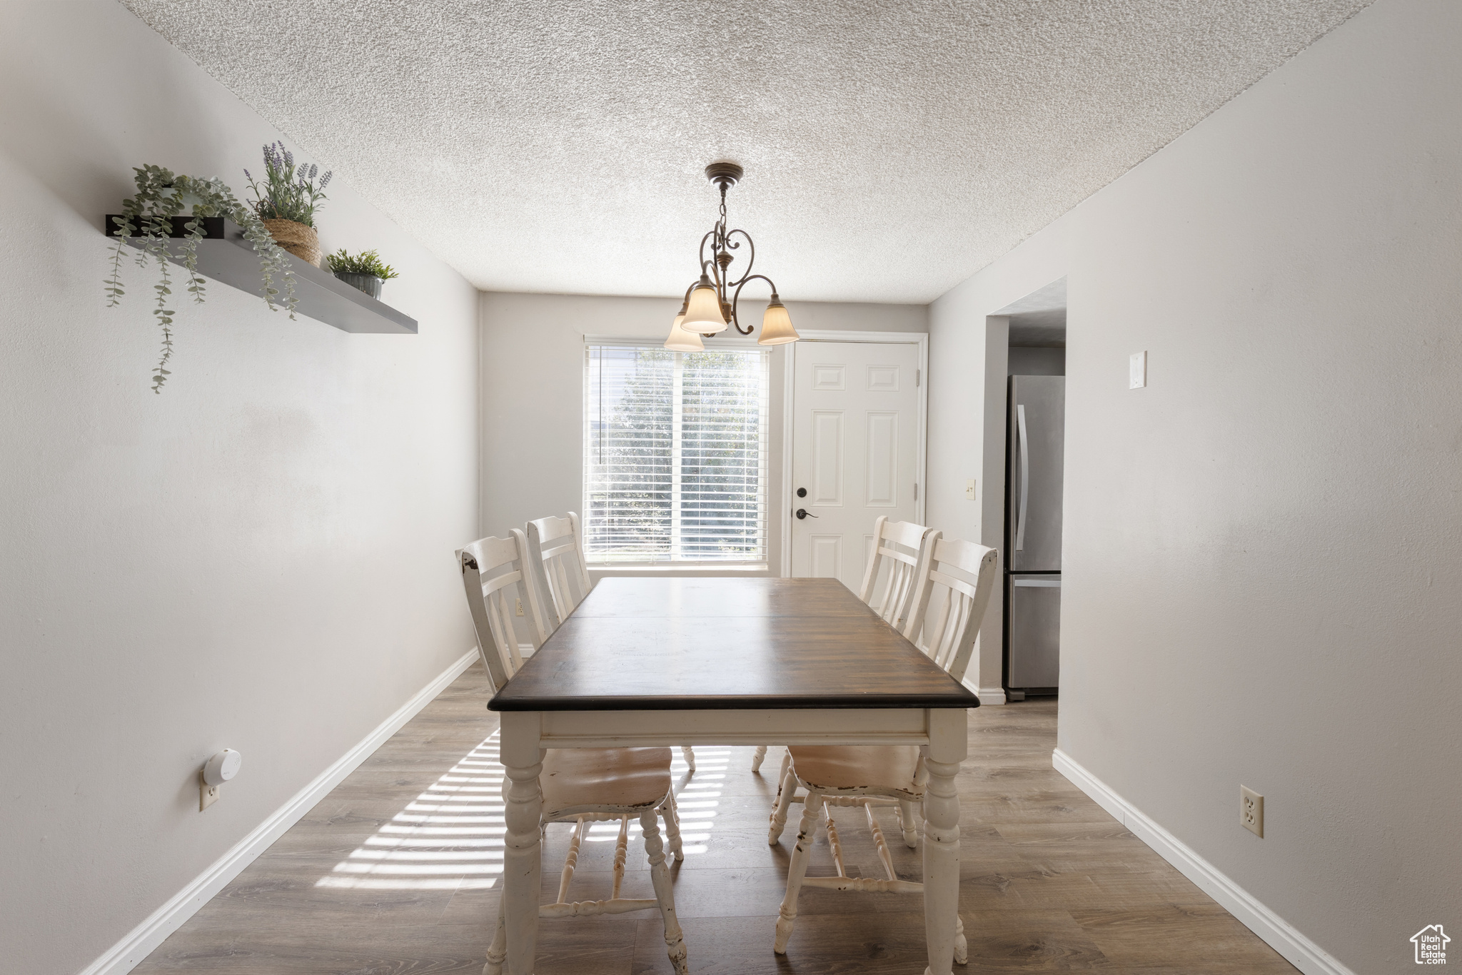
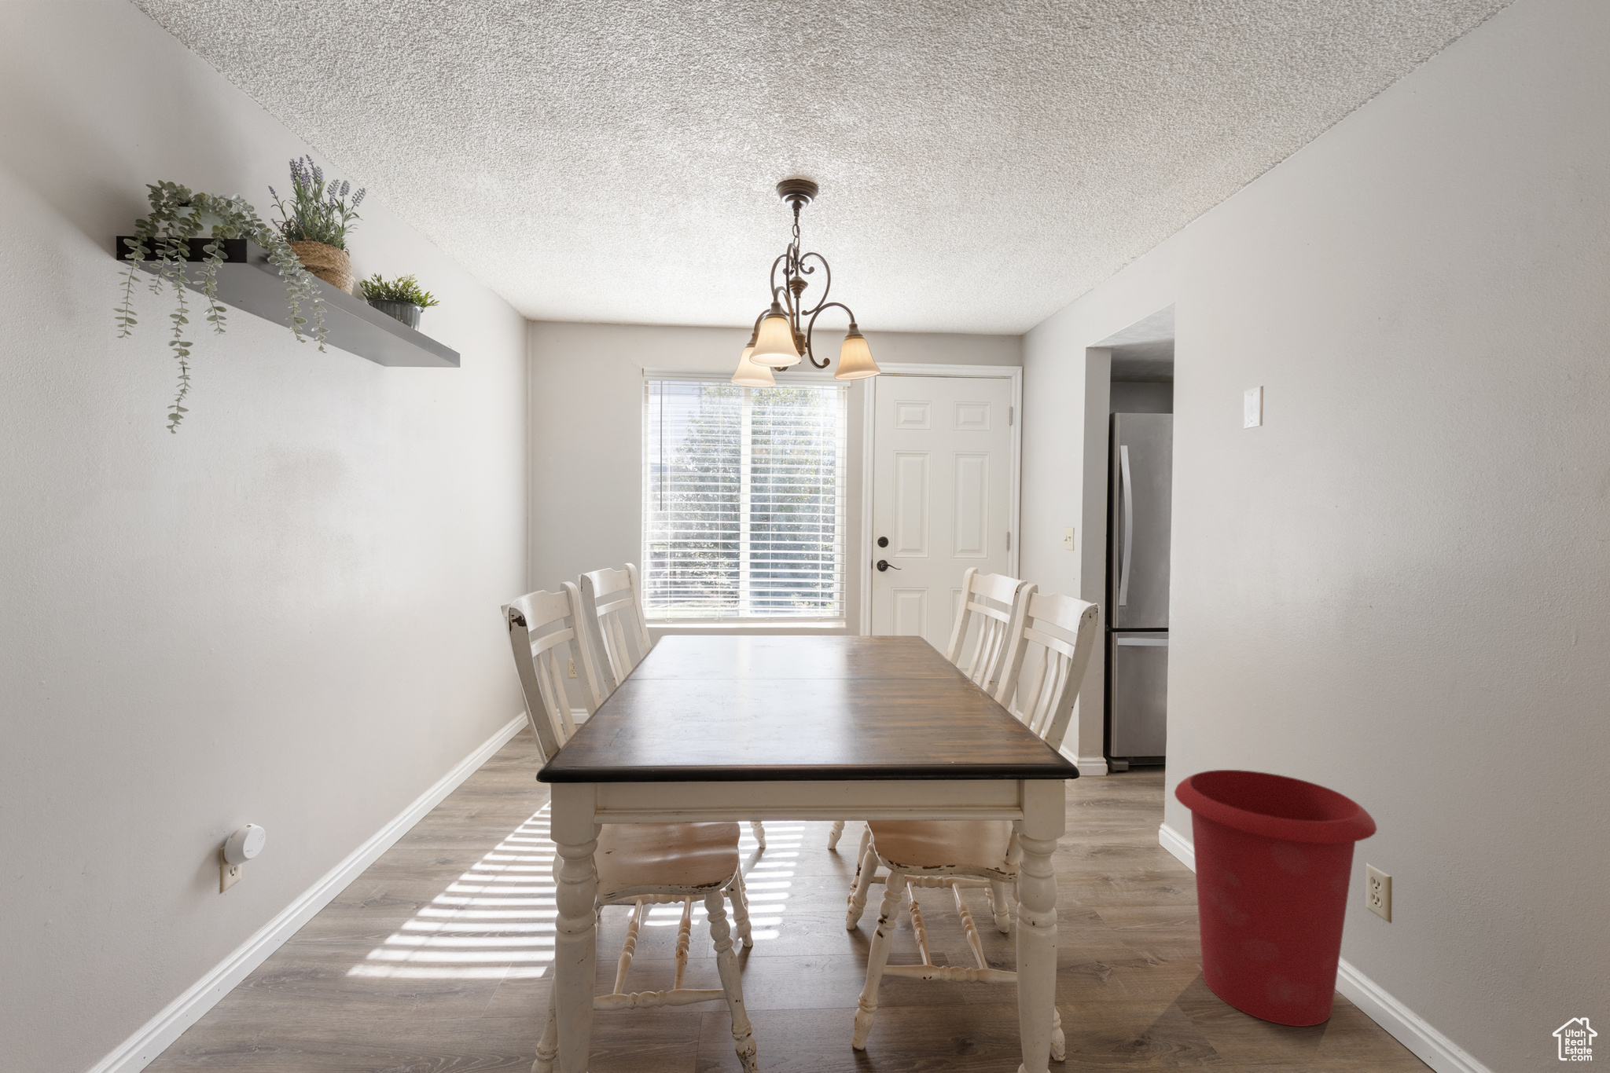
+ waste bin [1174,769,1378,1027]
